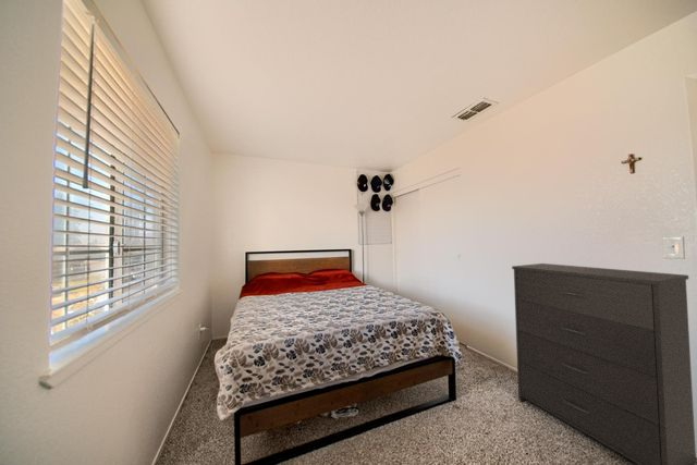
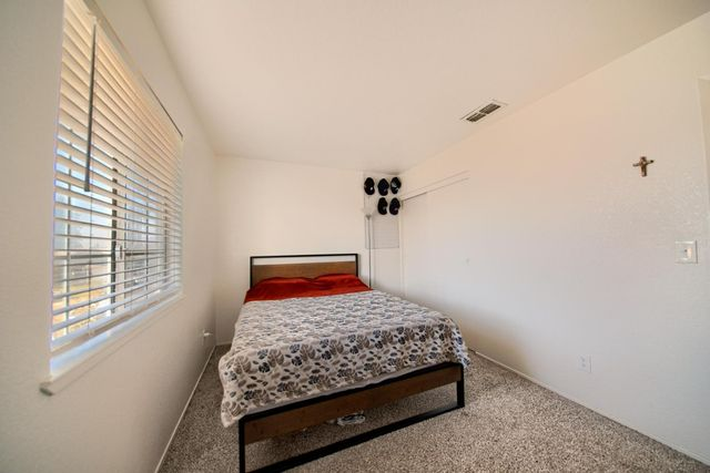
- dresser [511,262,697,465]
